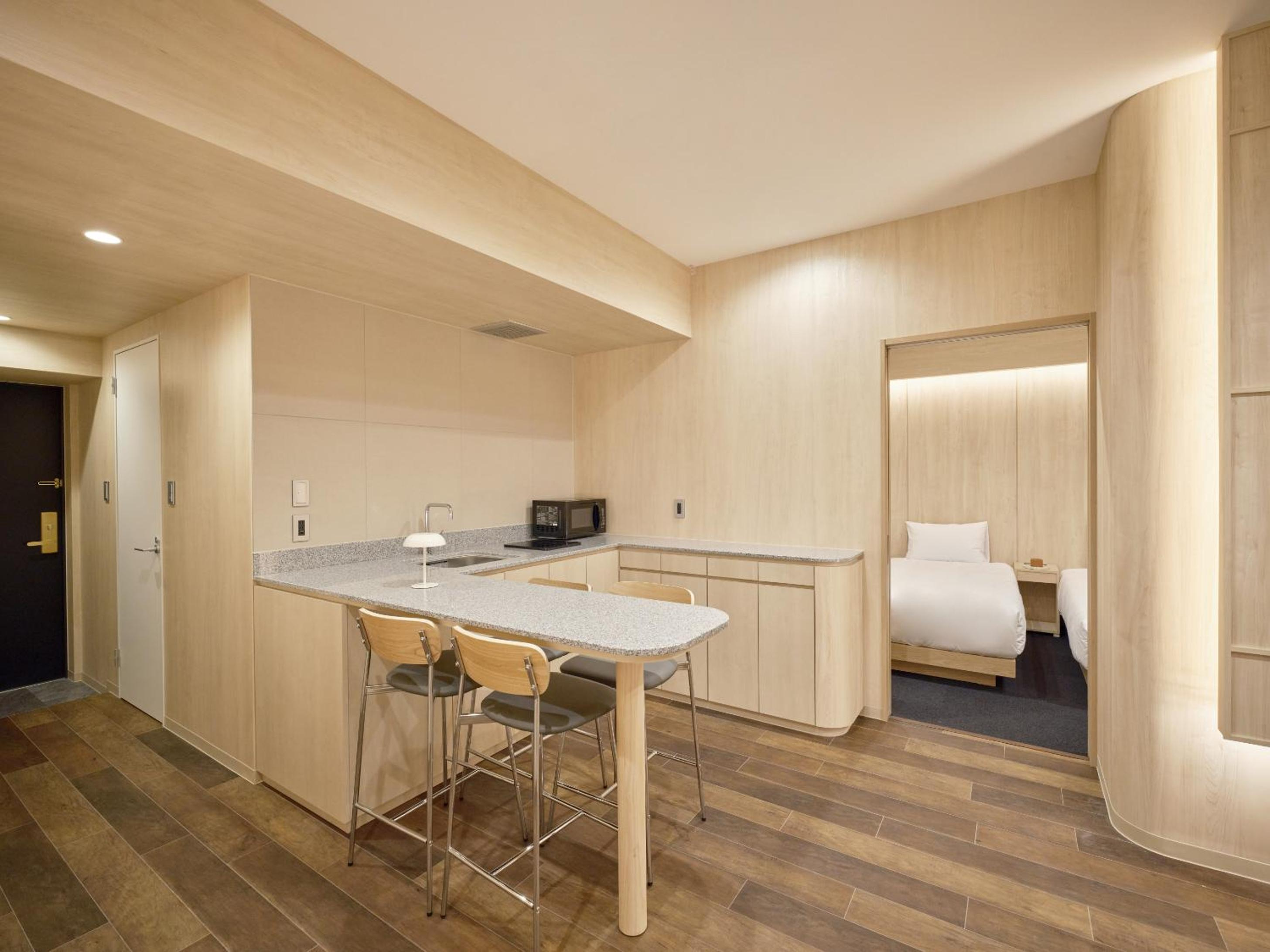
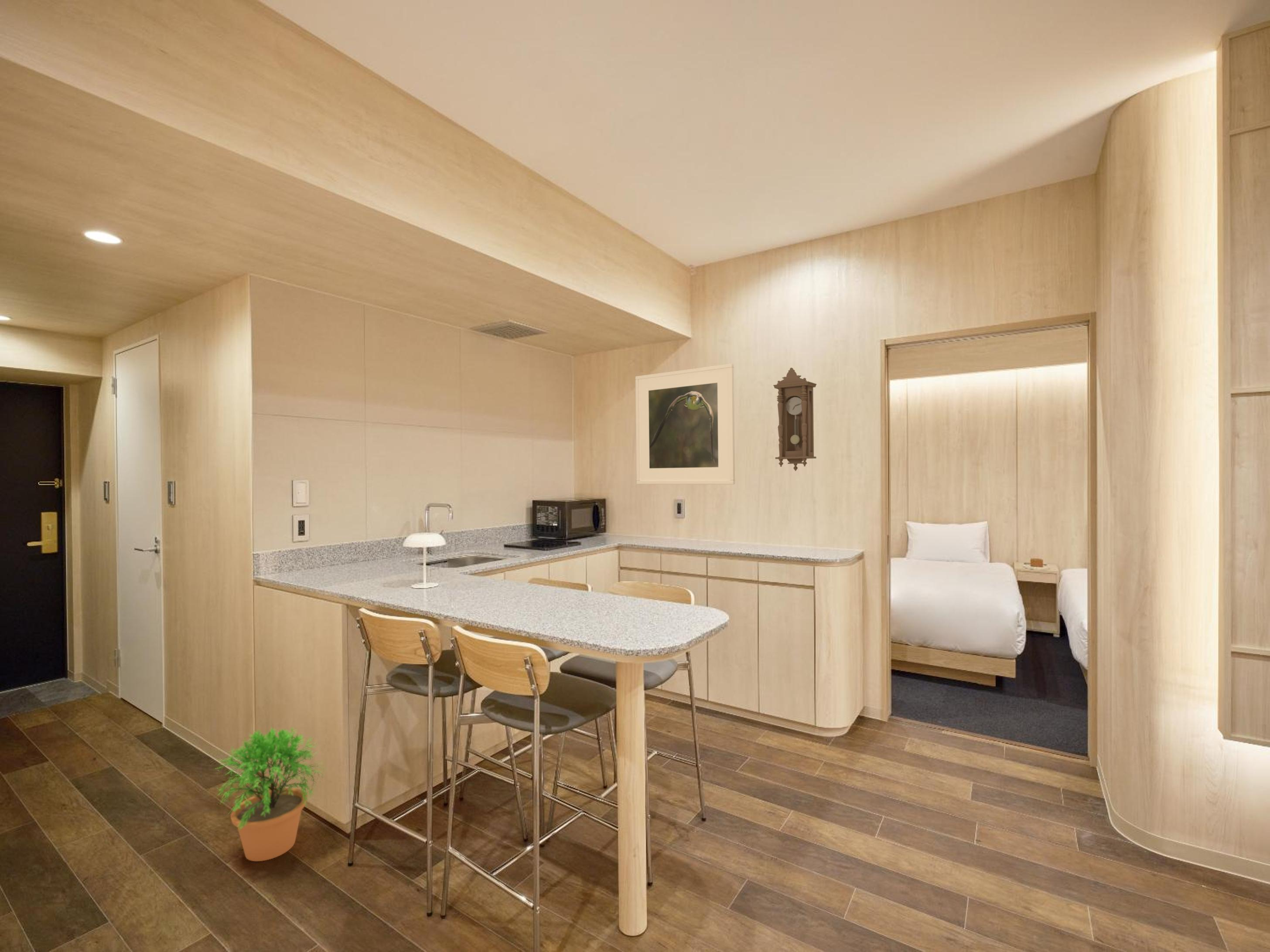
+ pendulum clock [773,367,817,471]
+ potted plant [214,727,327,862]
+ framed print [635,363,735,485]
